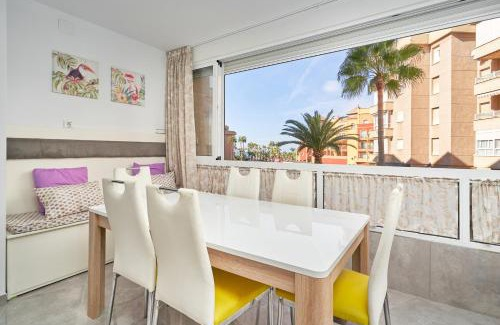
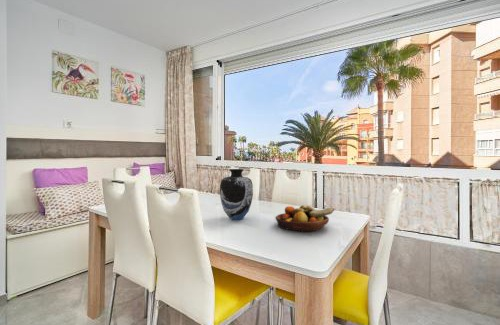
+ vase [219,168,254,221]
+ fruit bowl [275,204,335,232]
